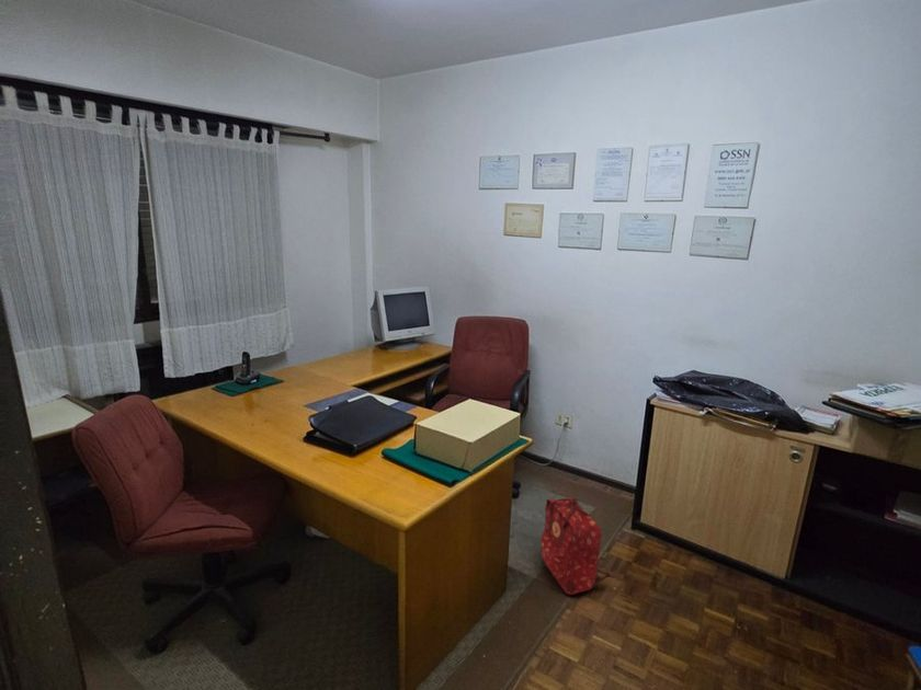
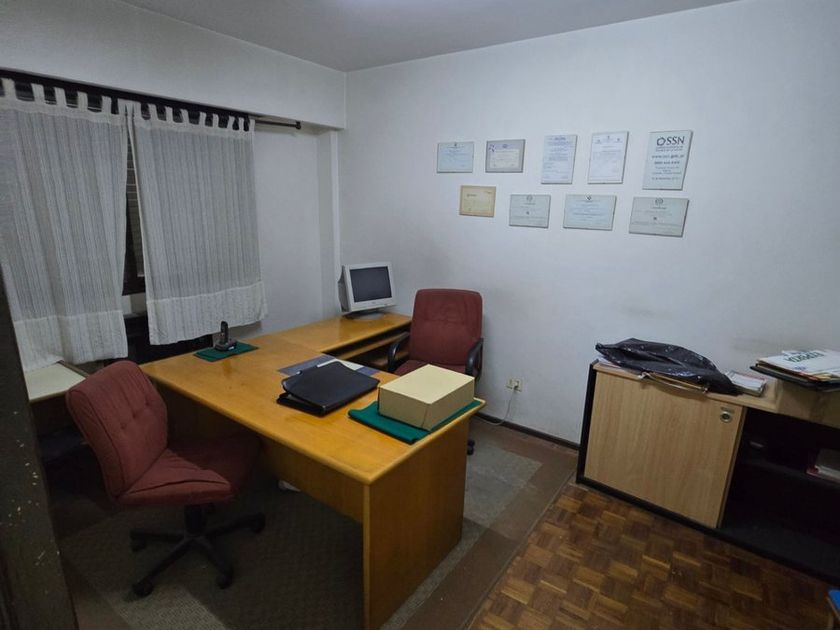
- backpack [539,496,612,596]
